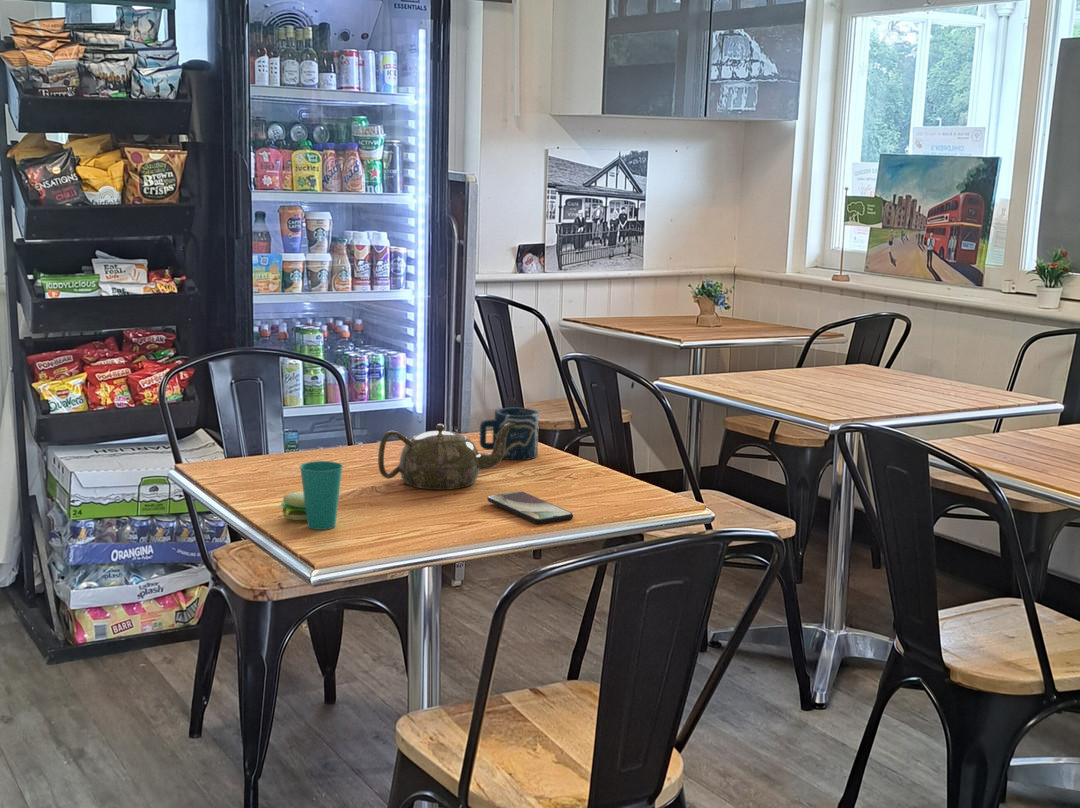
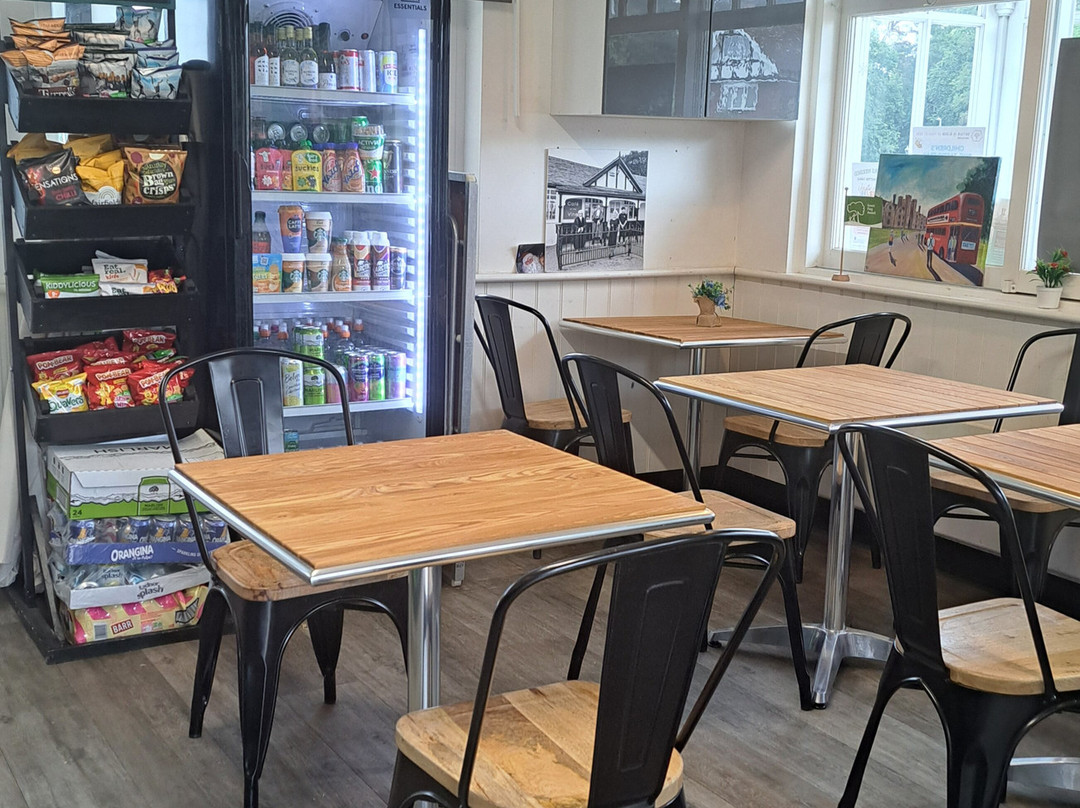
- cup [279,460,344,531]
- teapot [377,423,515,491]
- cup [479,407,540,461]
- smartphone [487,491,574,525]
